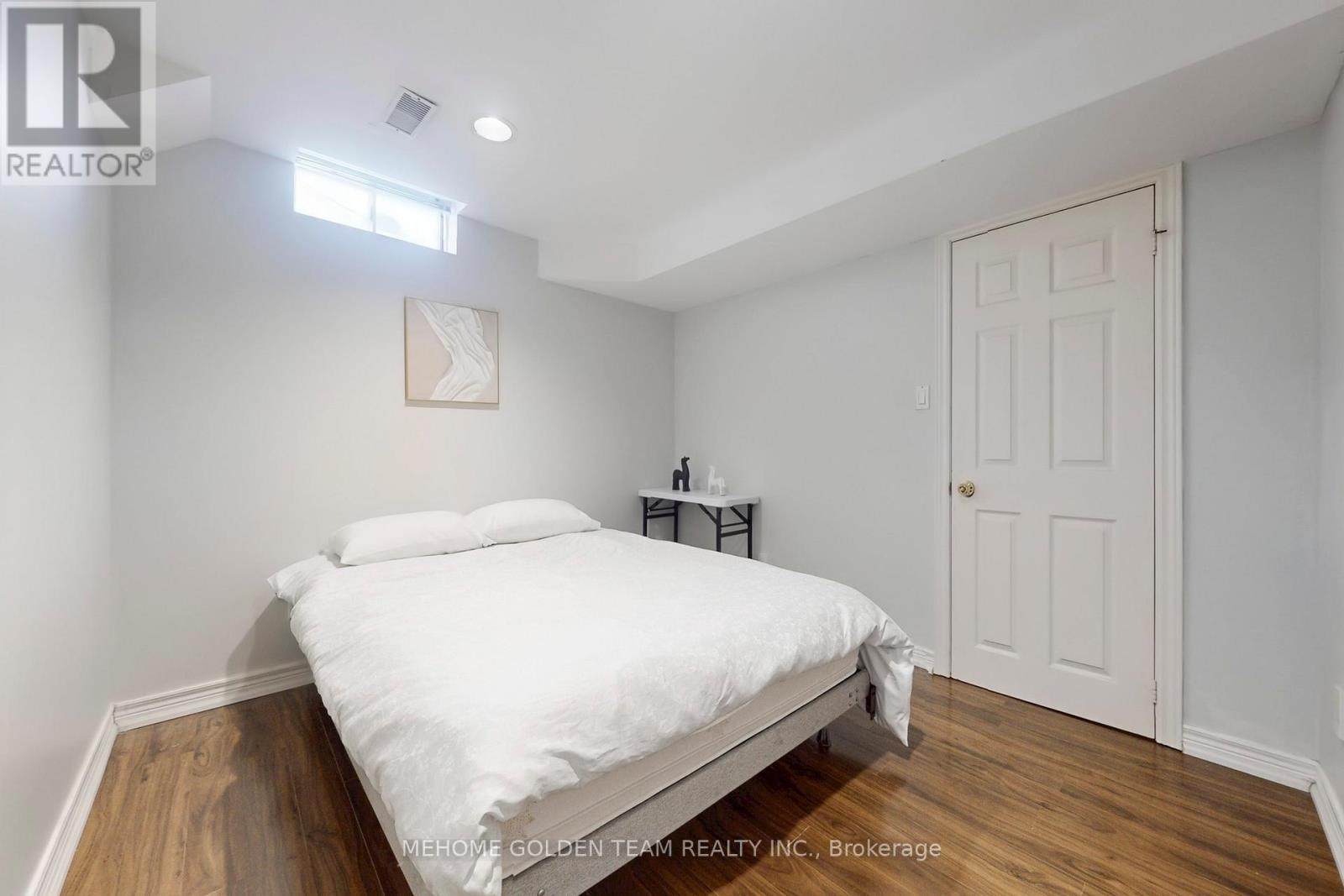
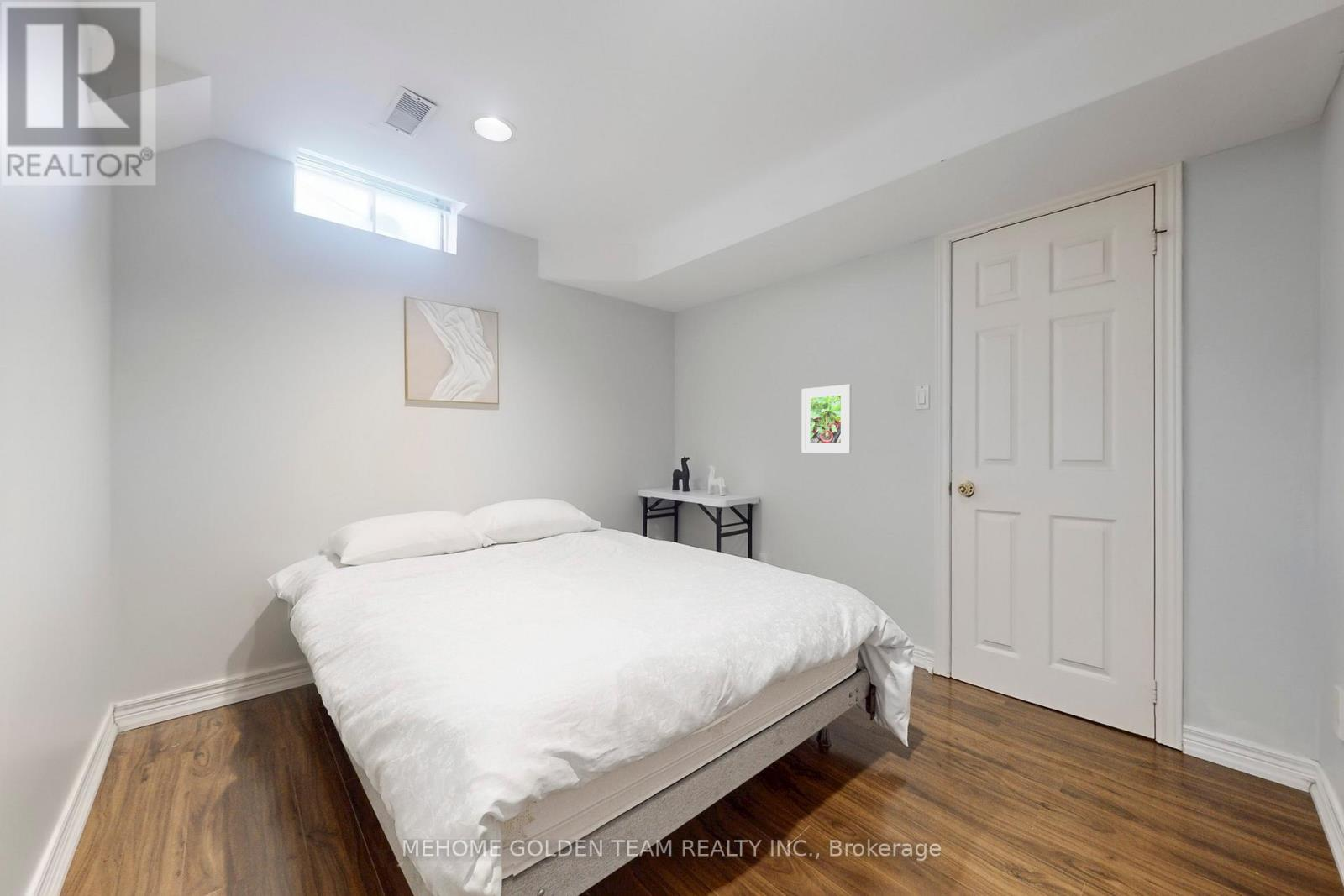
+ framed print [801,384,853,454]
